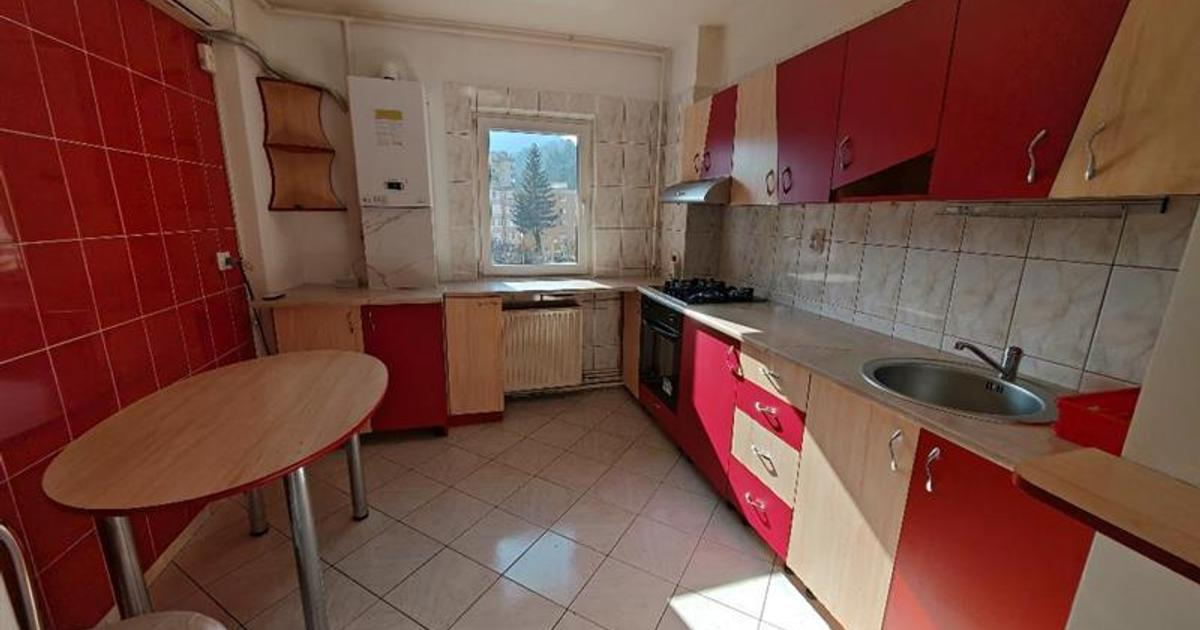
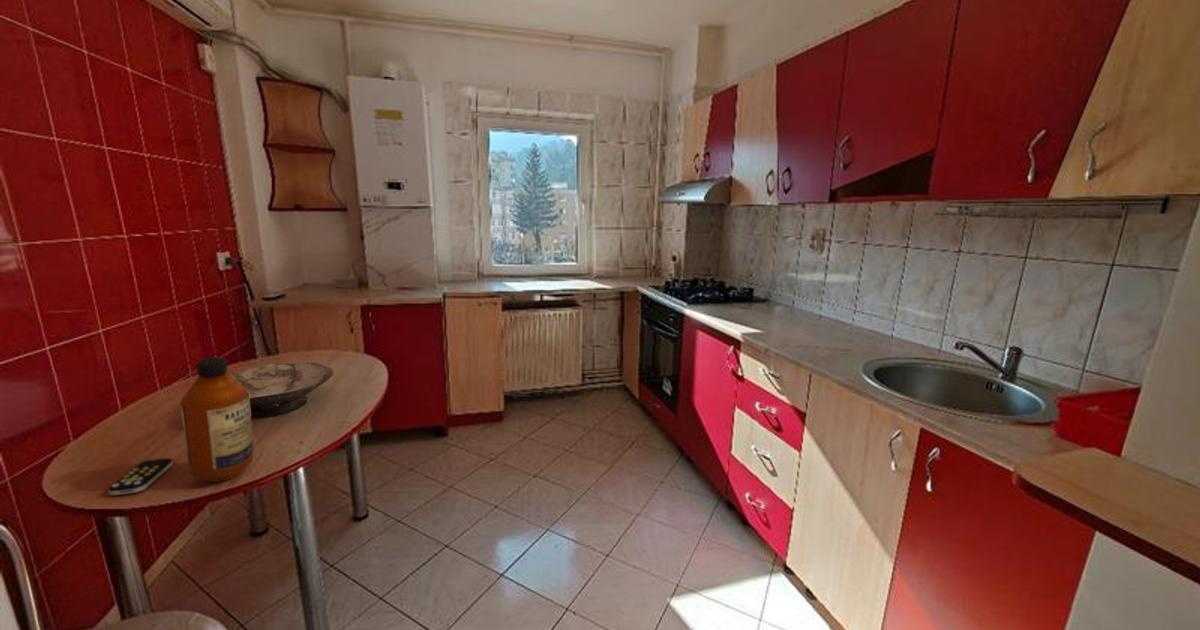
+ bowl [230,362,334,418]
+ bottle [179,356,255,483]
+ remote control [108,457,174,496]
